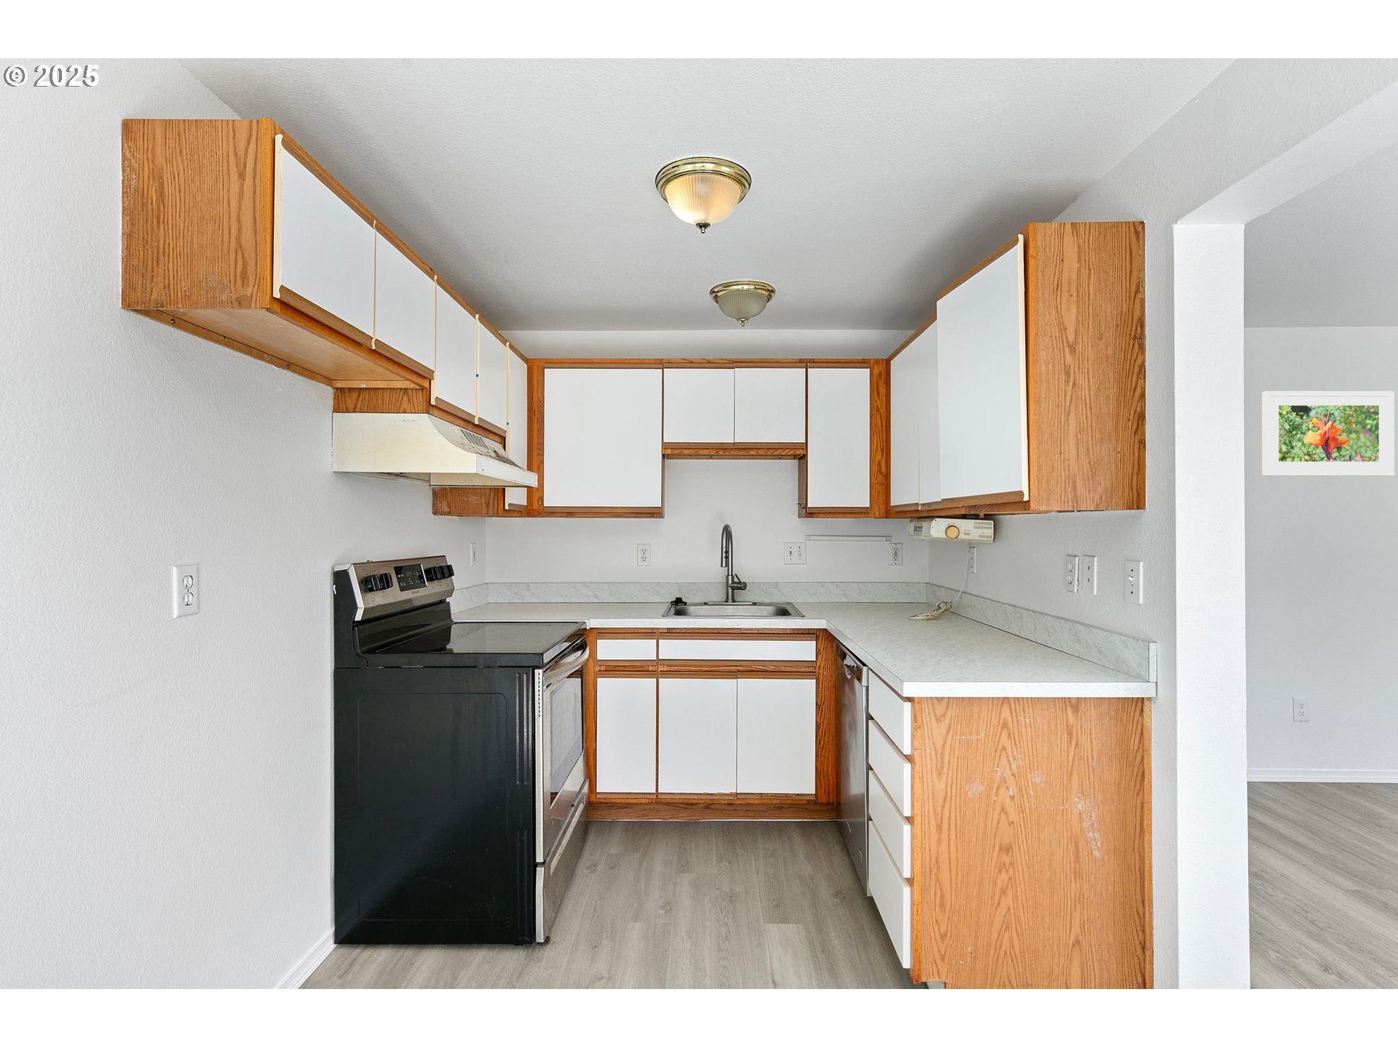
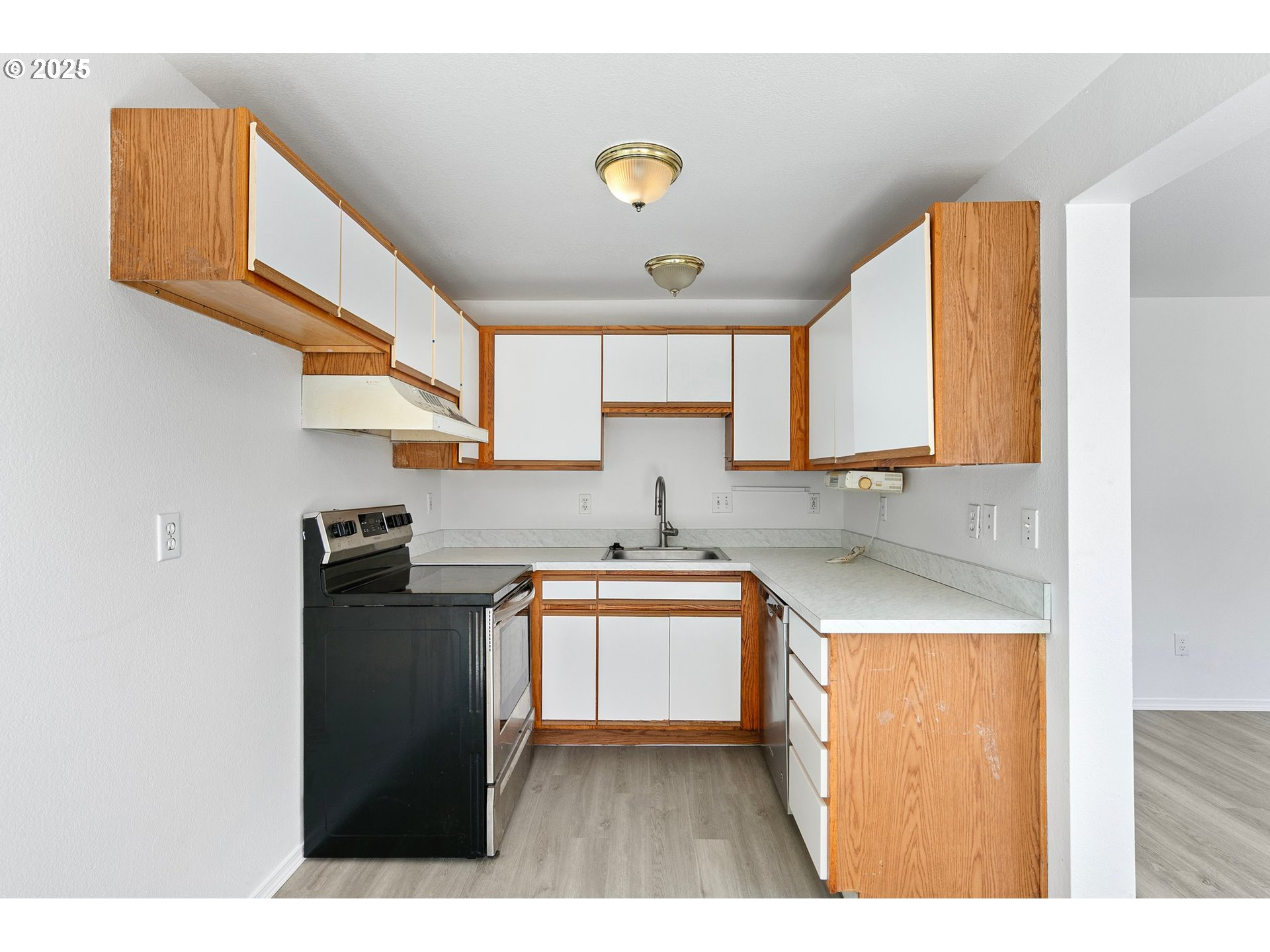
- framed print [1262,390,1395,477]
